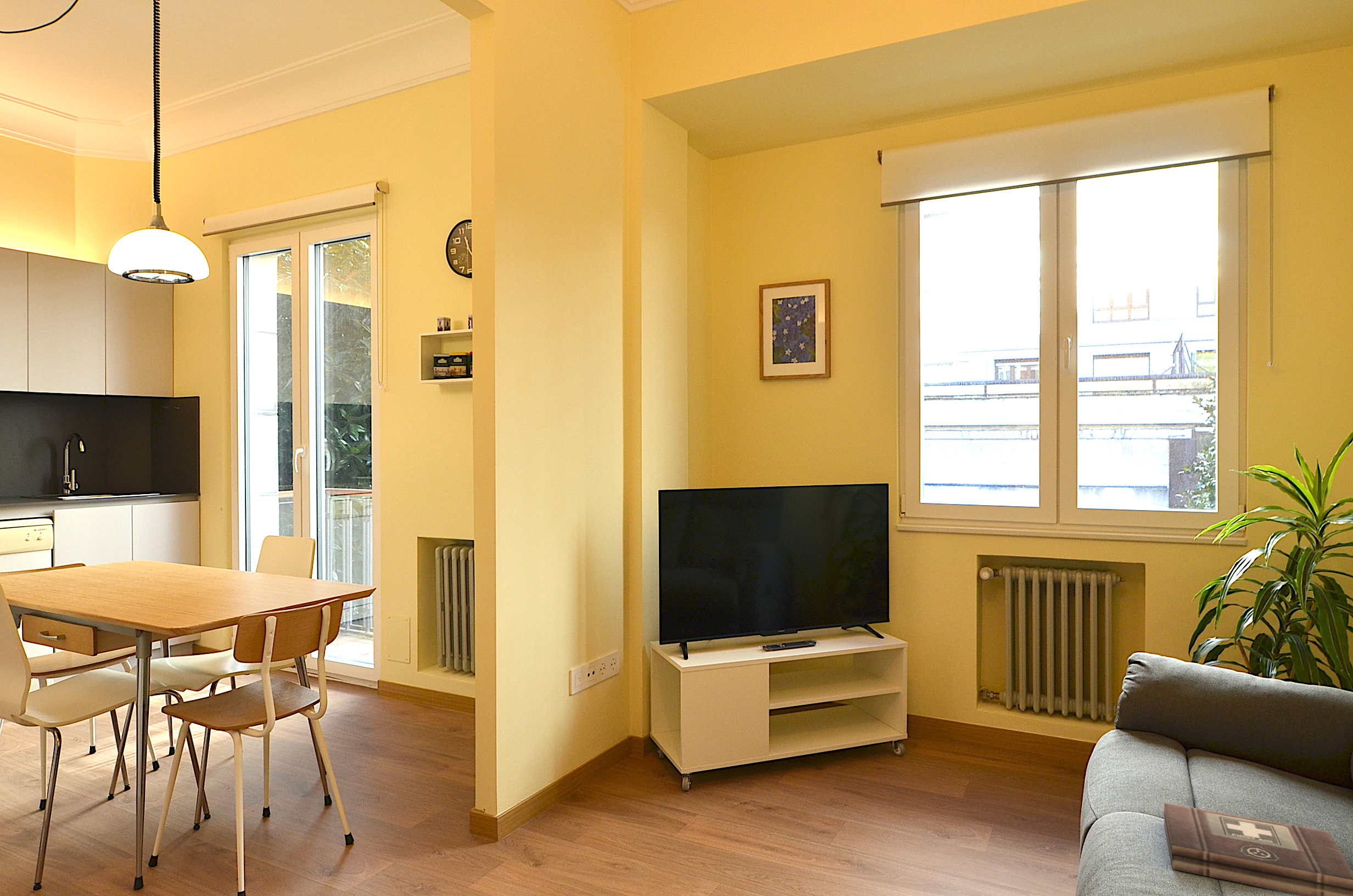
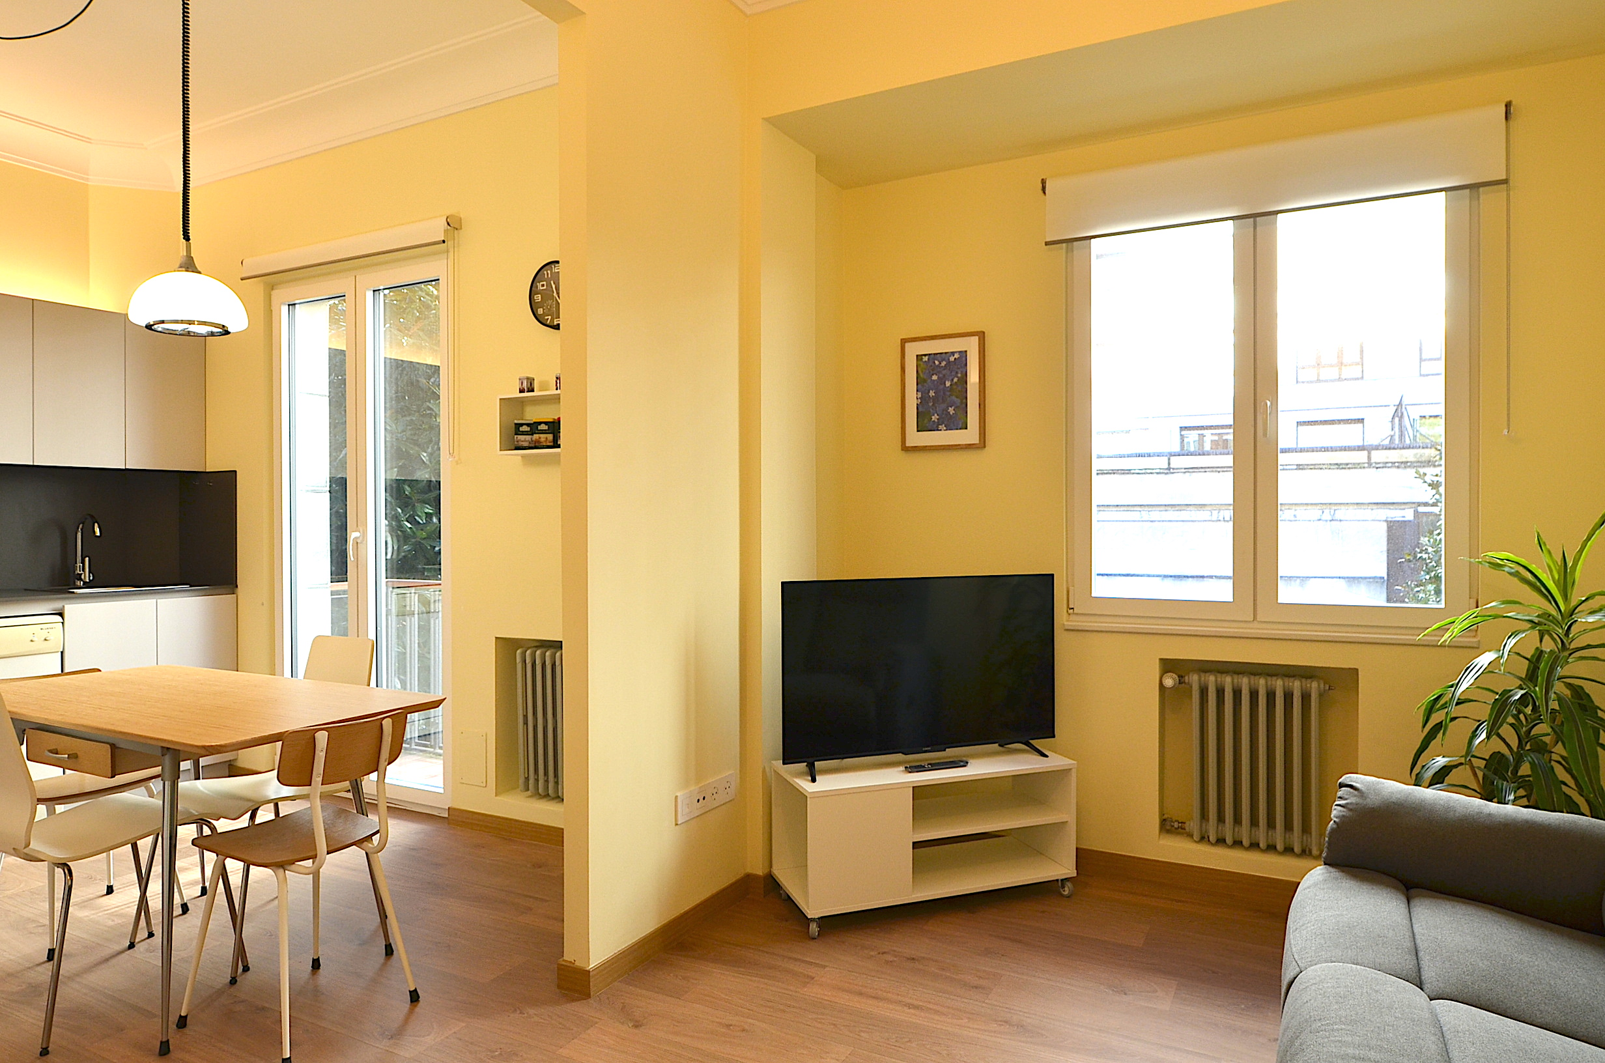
- first aid kit [1164,802,1353,896]
